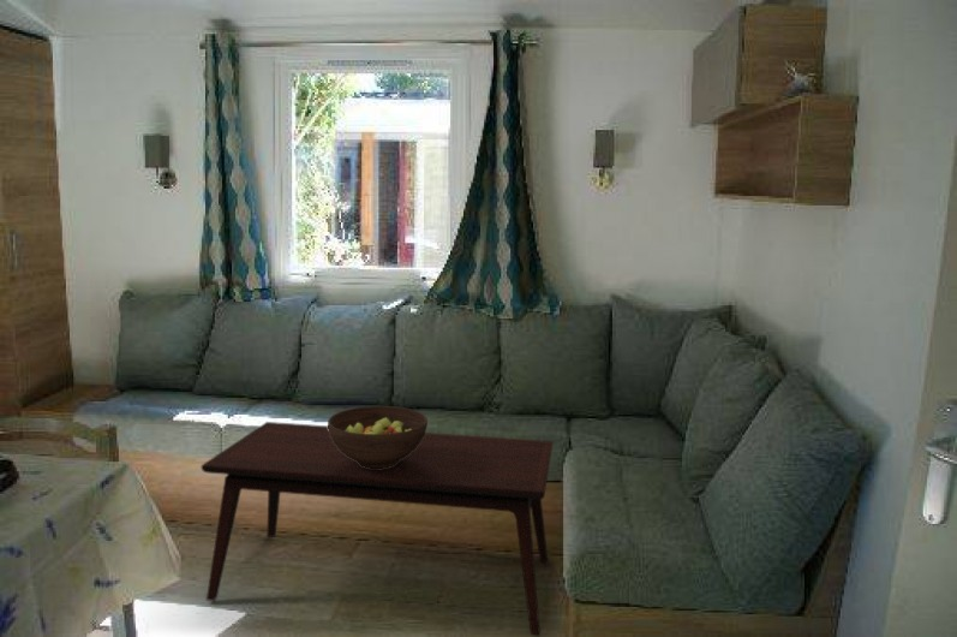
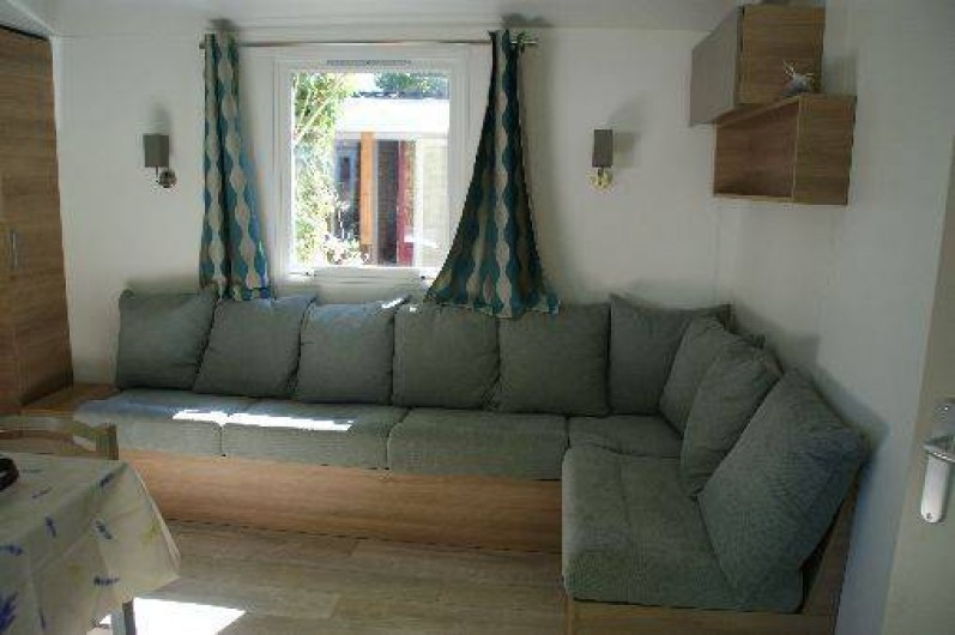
- coffee table [201,421,554,637]
- fruit bowl [327,405,429,469]
